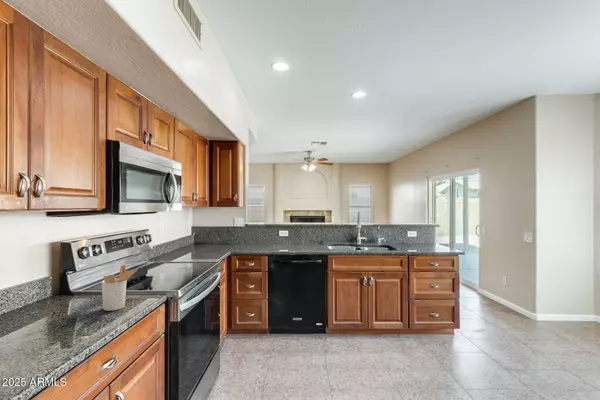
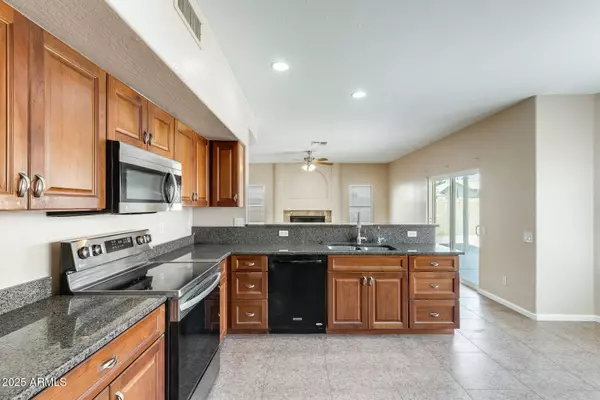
- utensil holder [101,264,139,312]
